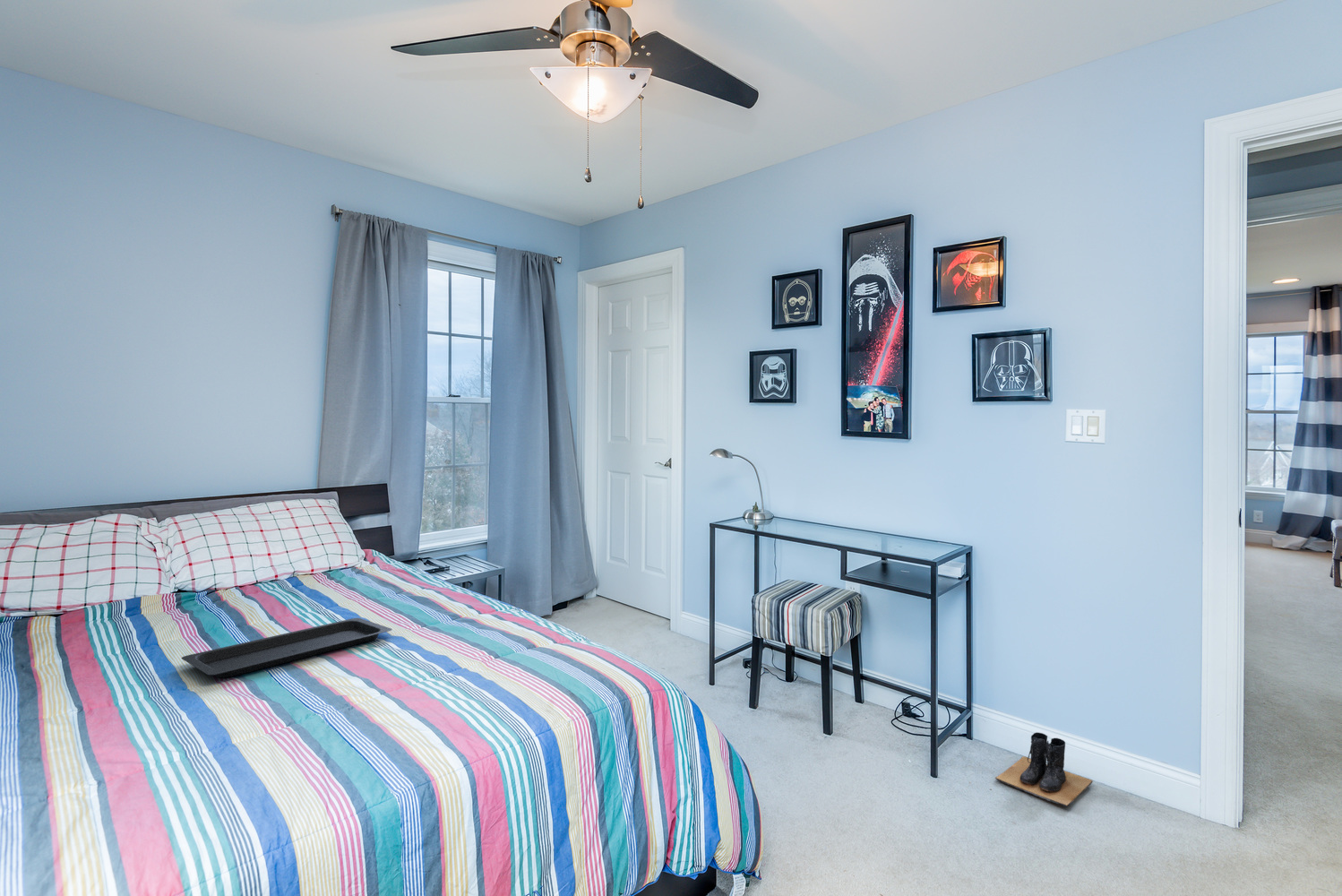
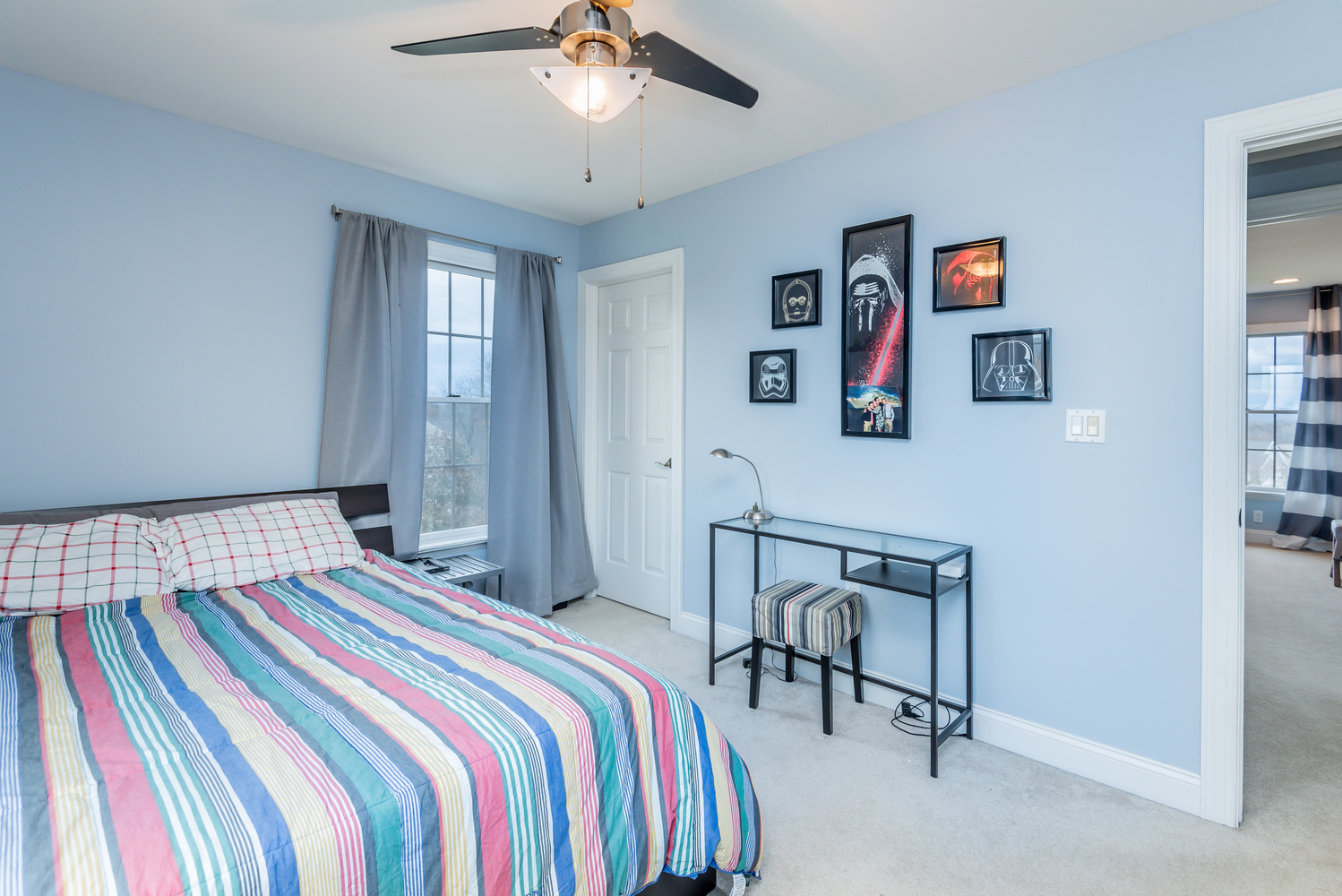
- serving tray [180,617,392,678]
- boots [994,732,1094,808]
